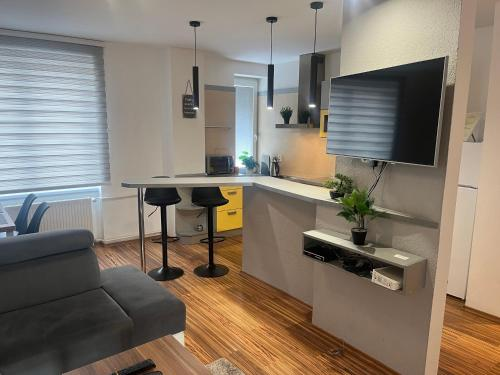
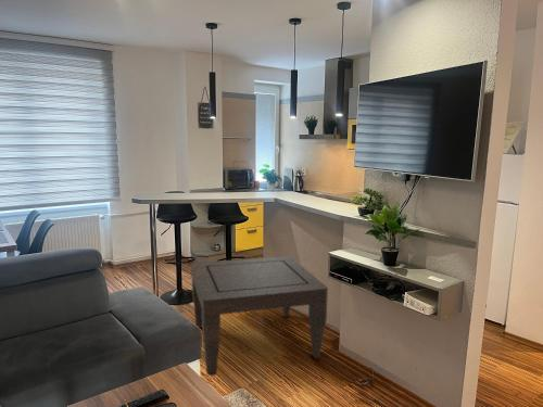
+ coffee table [191,255,329,377]
